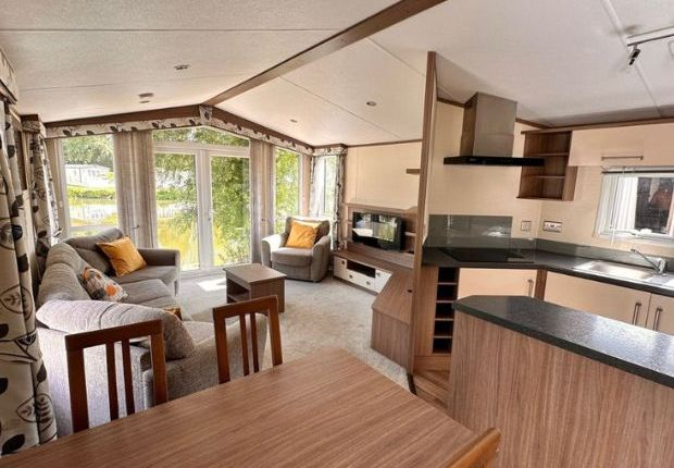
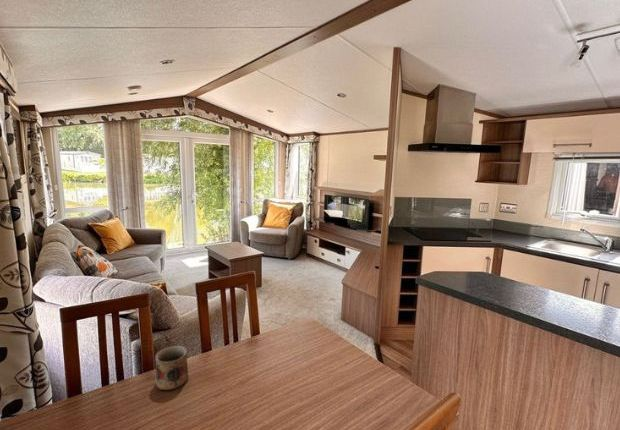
+ mug [154,345,189,391]
